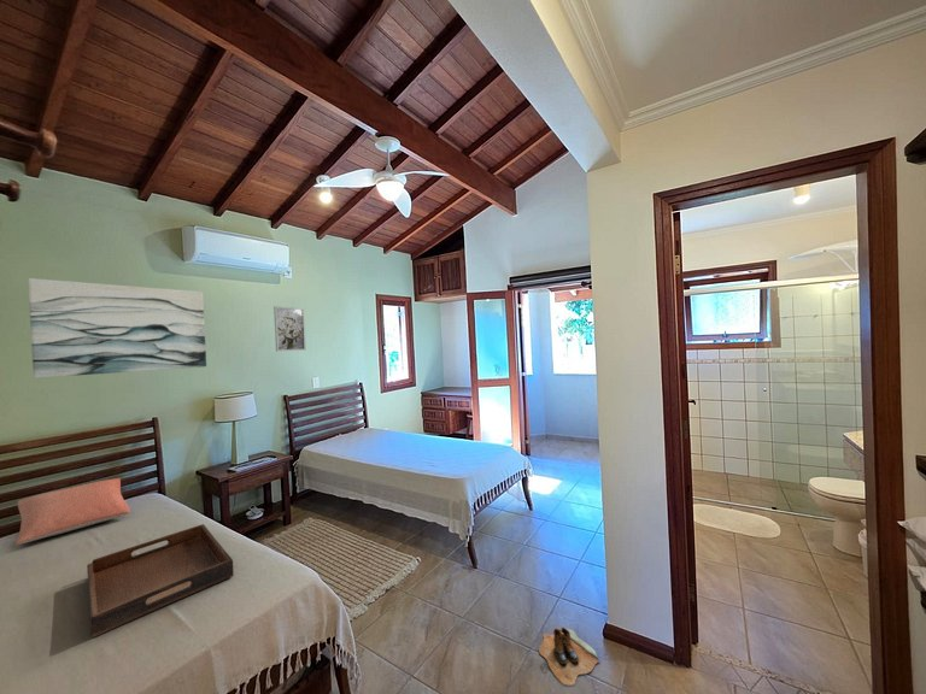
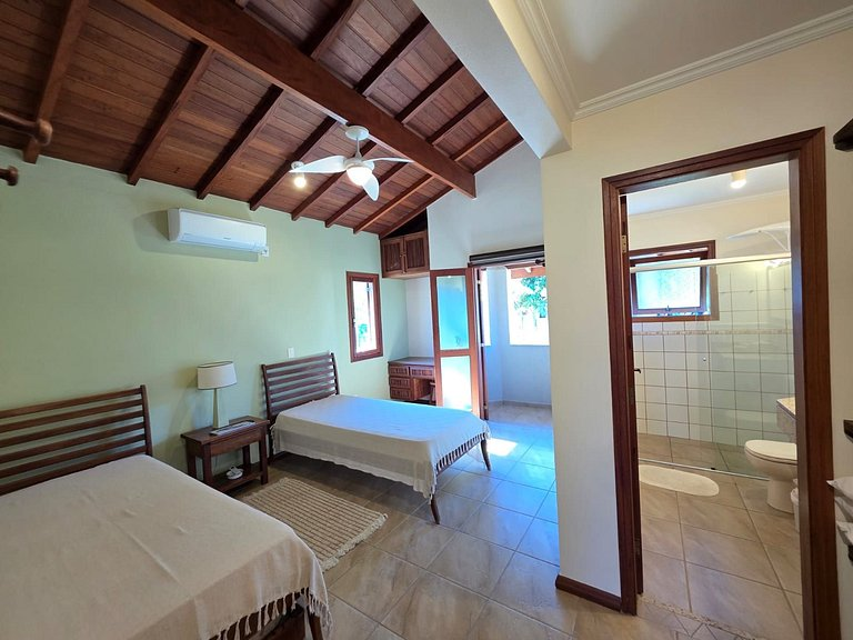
- wall art [272,305,307,353]
- wall art [27,277,207,380]
- boots [538,625,602,686]
- pillow [14,477,131,546]
- serving tray [86,523,235,639]
